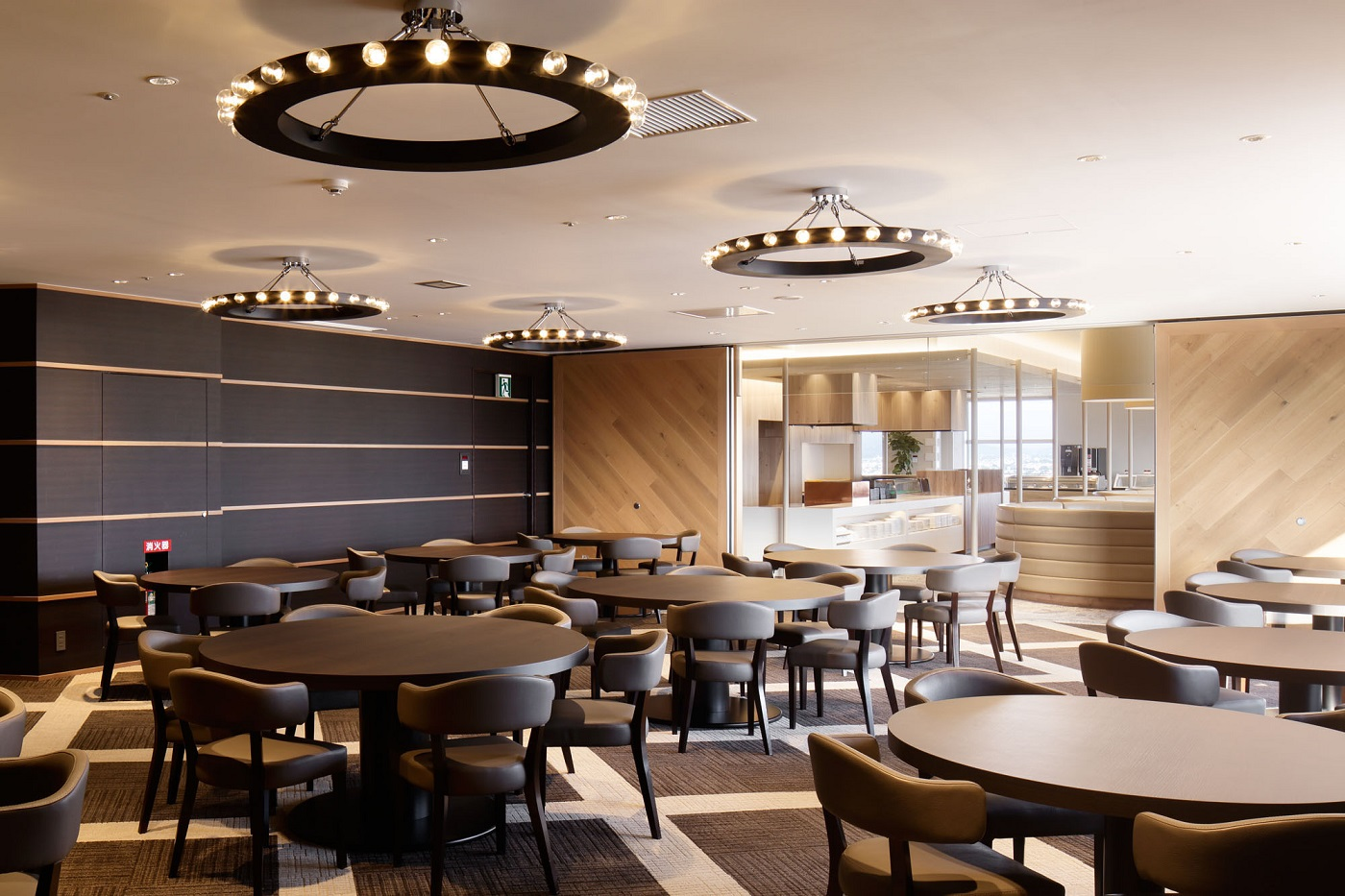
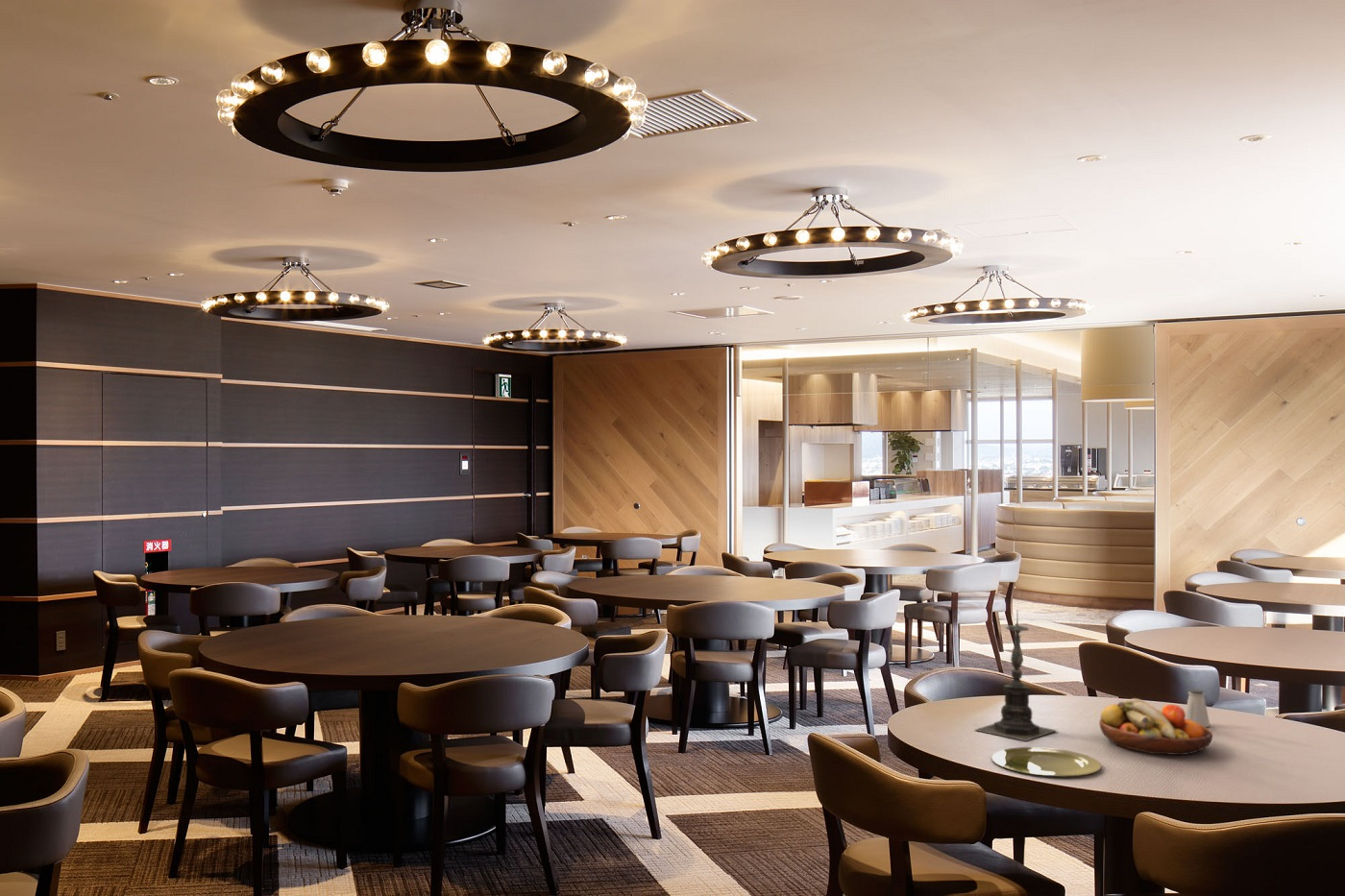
+ fruit bowl [1098,697,1213,756]
+ plate [990,746,1102,778]
+ saltshaker [1185,689,1211,728]
+ candle holder [974,611,1059,742]
